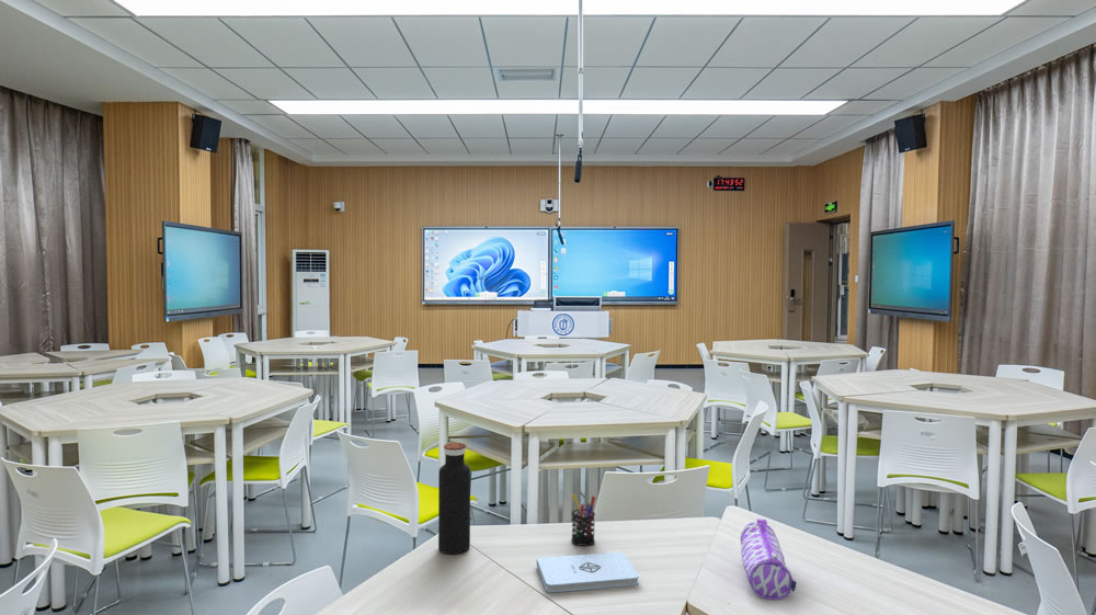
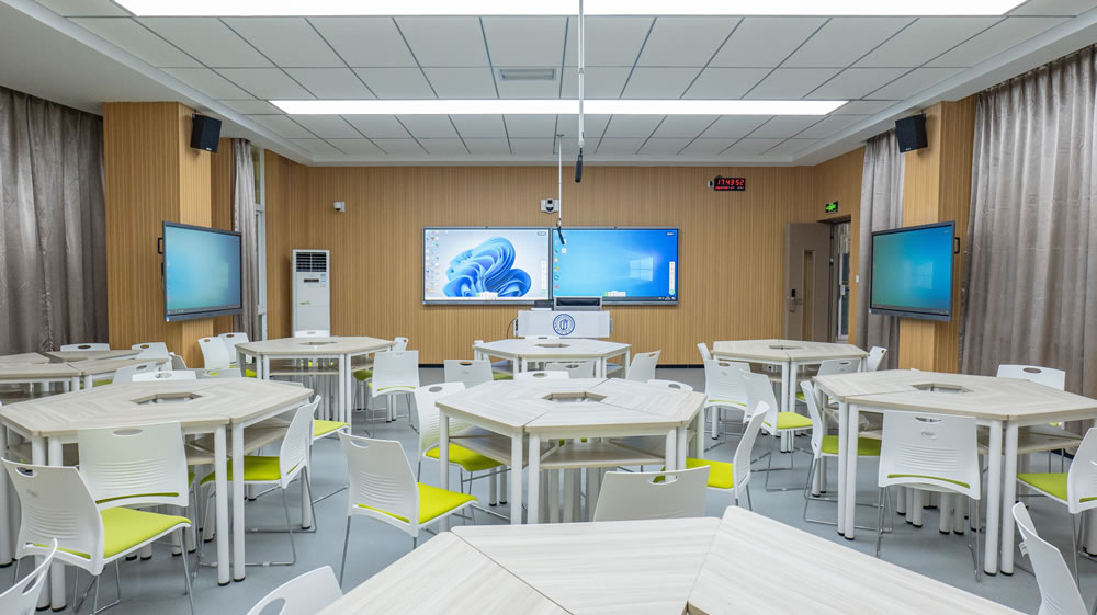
- water bottle [437,442,471,556]
- notepad [536,550,640,593]
- pencil case [740,517,798,601]
- pen holder [570,492,597,547]
